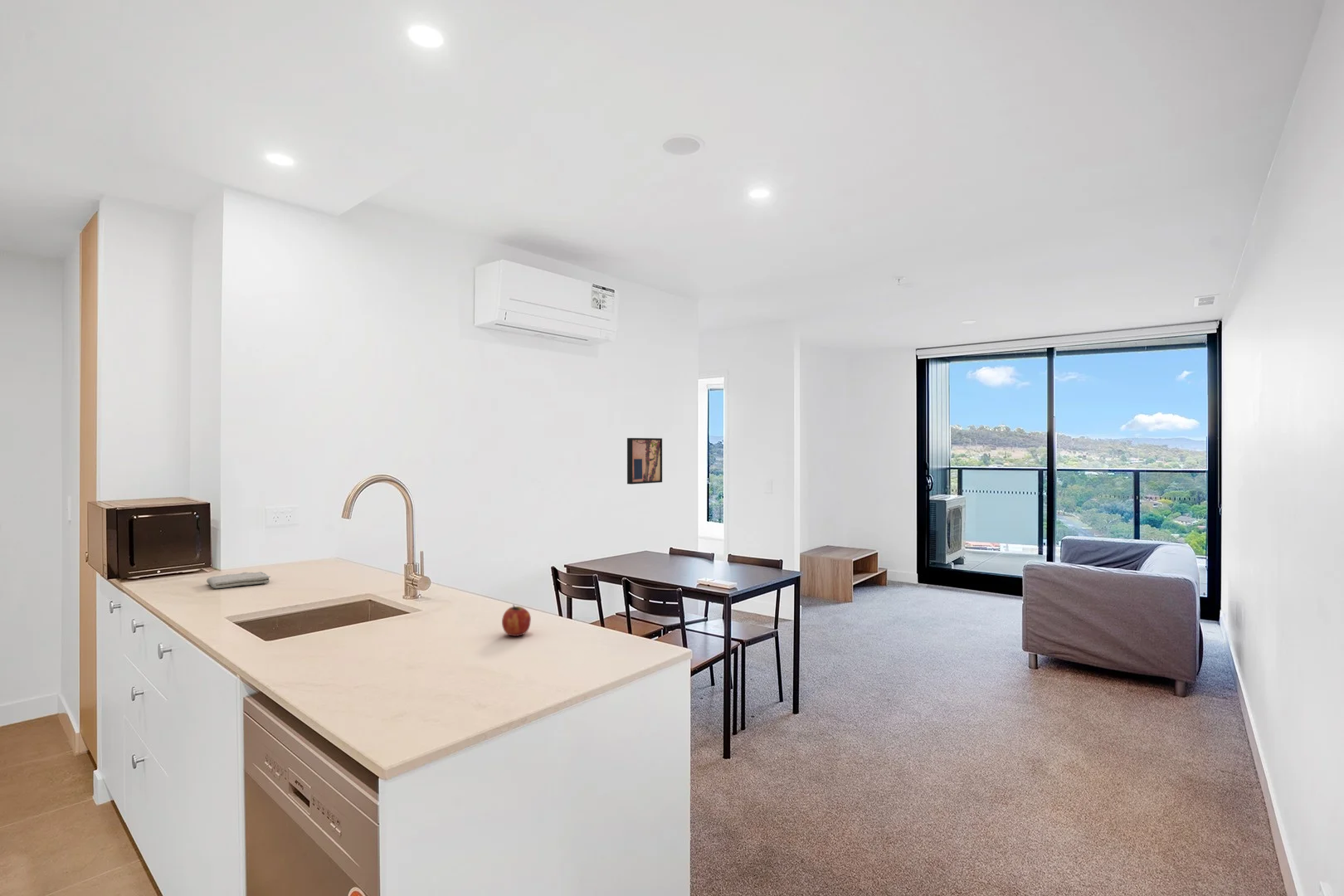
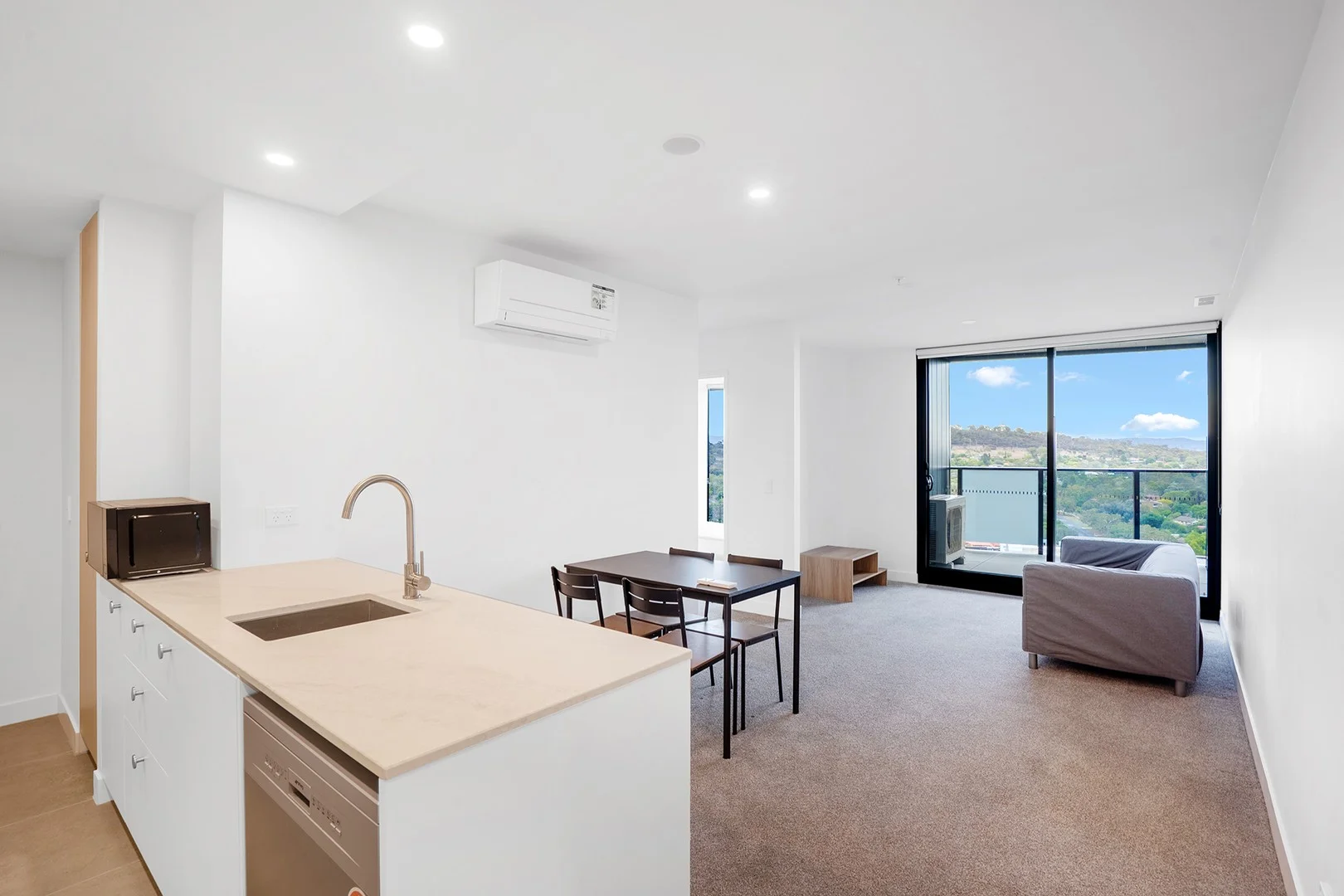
- washcloth [206,571,271,589]
- fruit [501,604,532,637]
- wall art [626,437,663,485]
